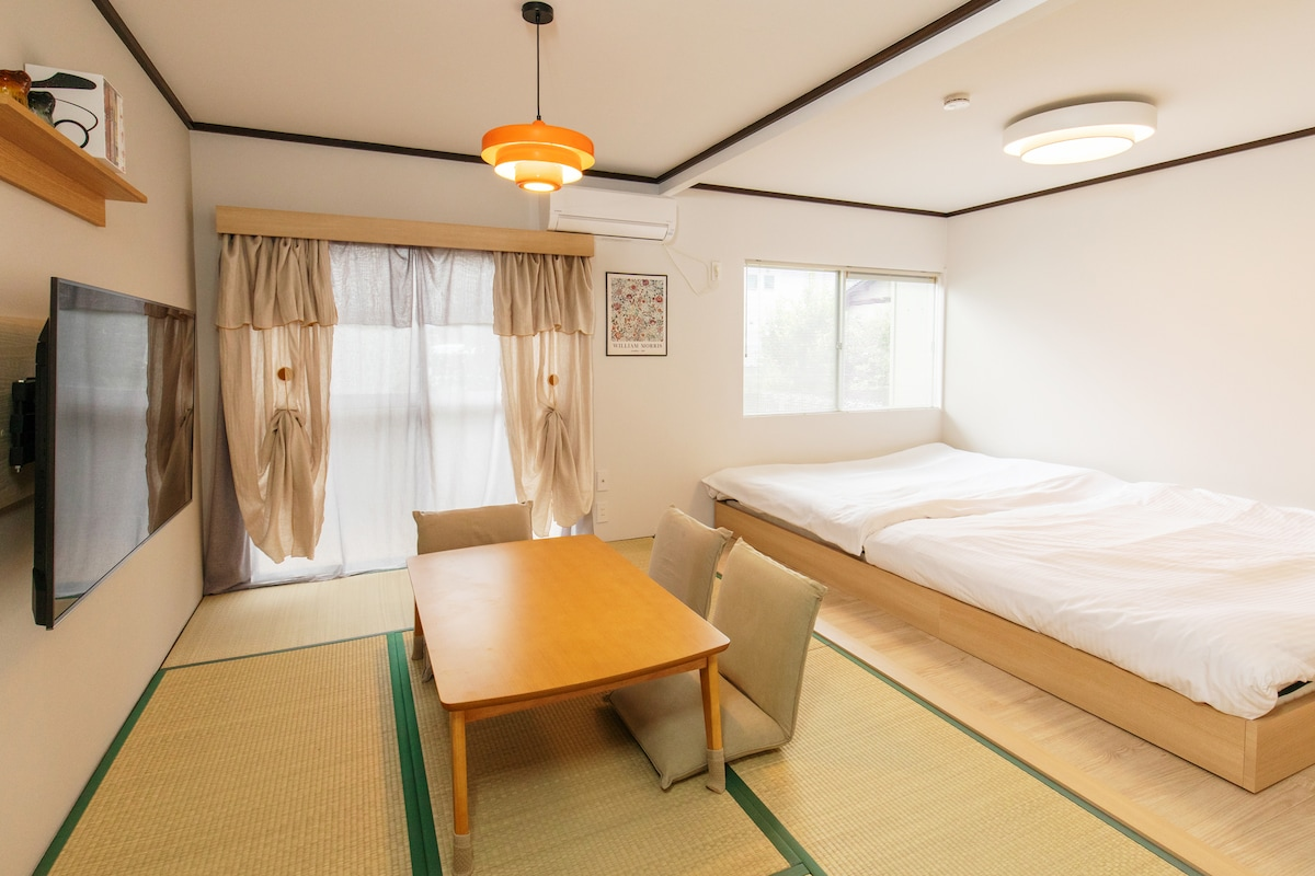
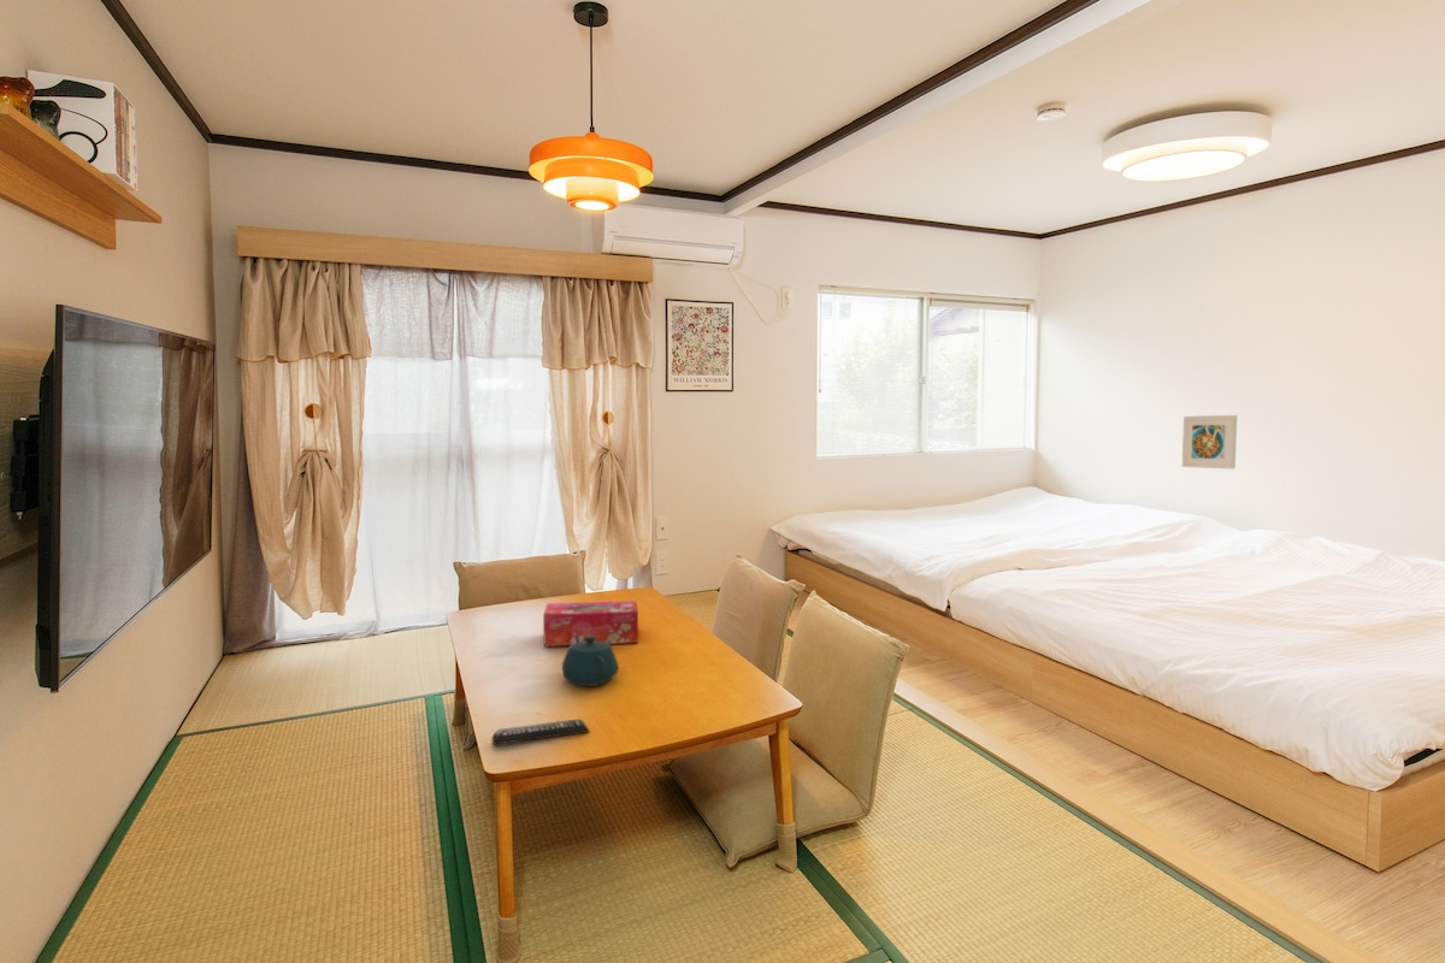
+ remote control [491,717,590,746]
+ teapot [561,636,619,687]
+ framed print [1181,414,1238,469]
+ tissue box [542,599,639,648]
